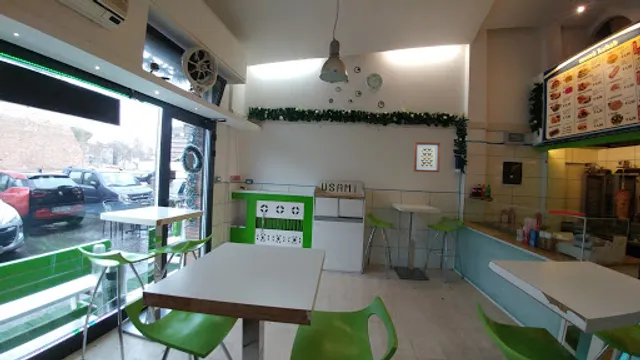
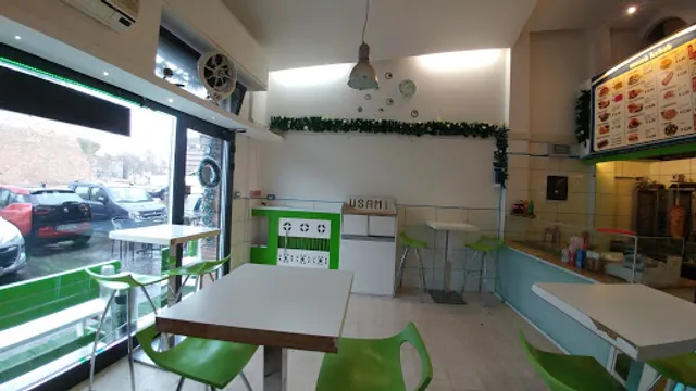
- wall art [413,141,441,173]
